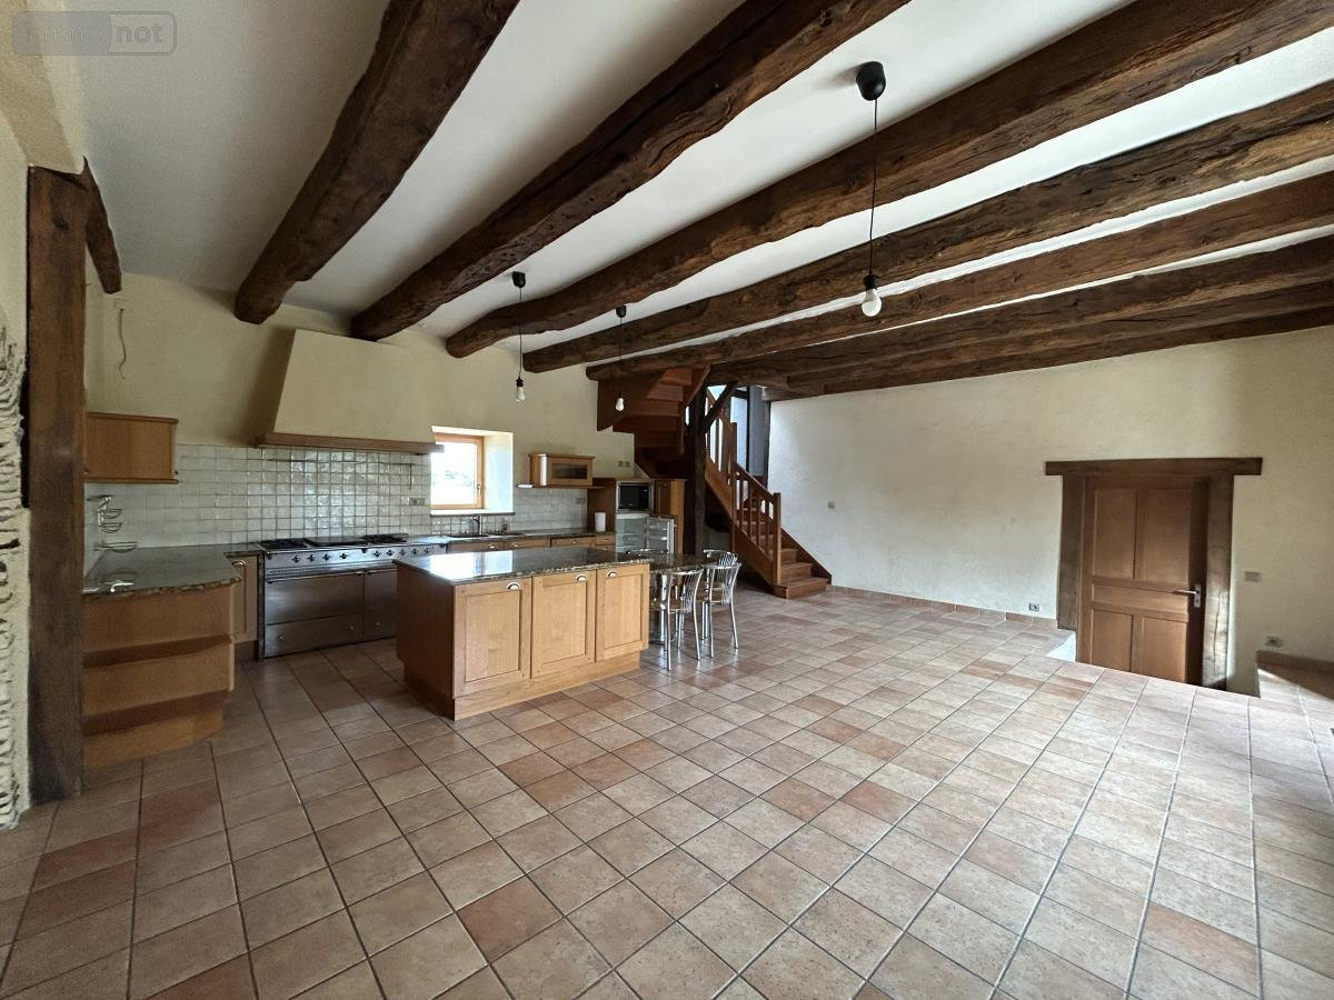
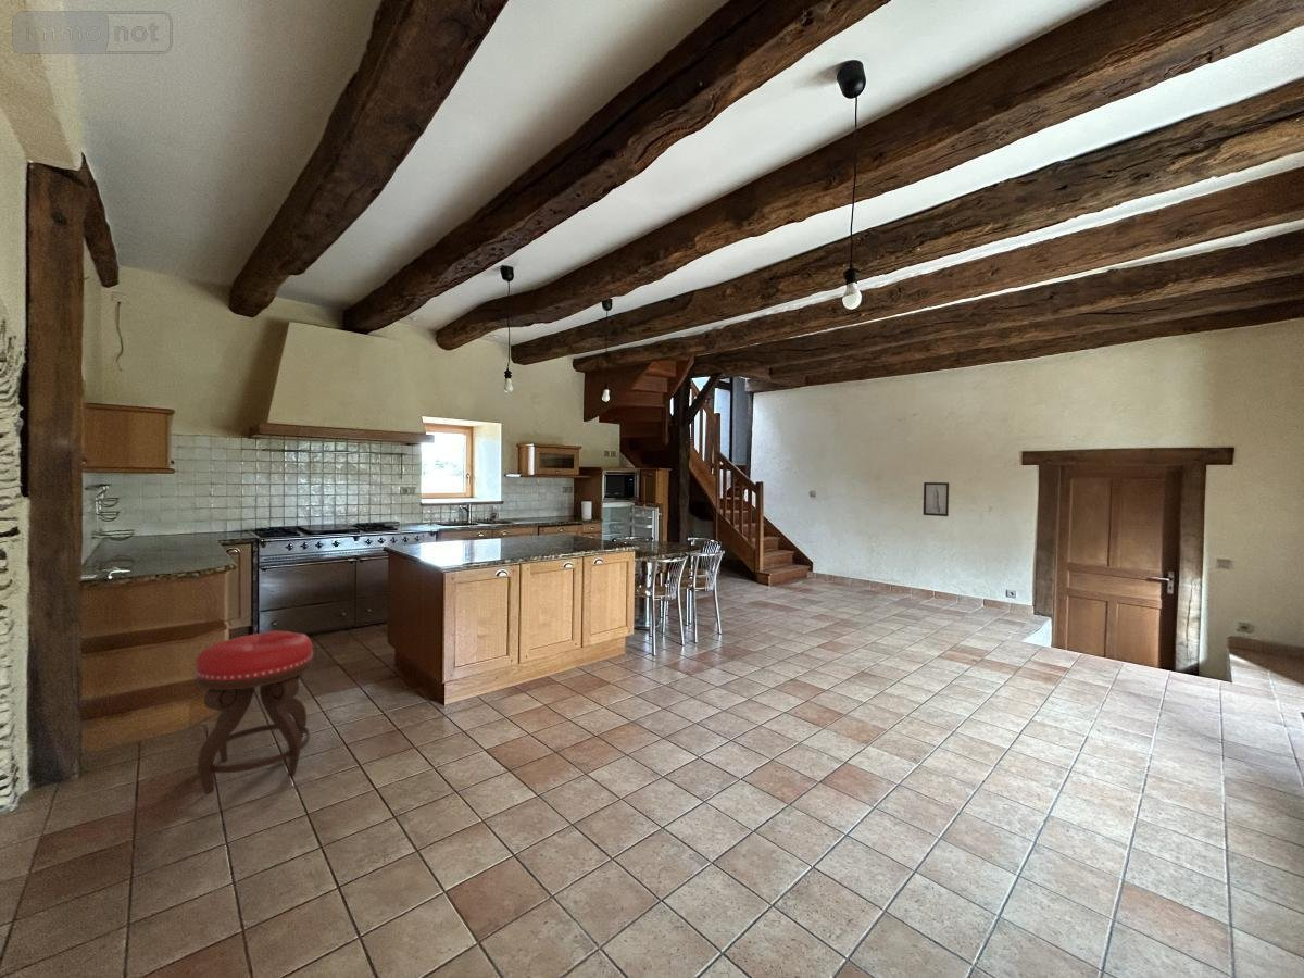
+ wall art [923,481,950,517]
+ stool [195,629,314,794]
